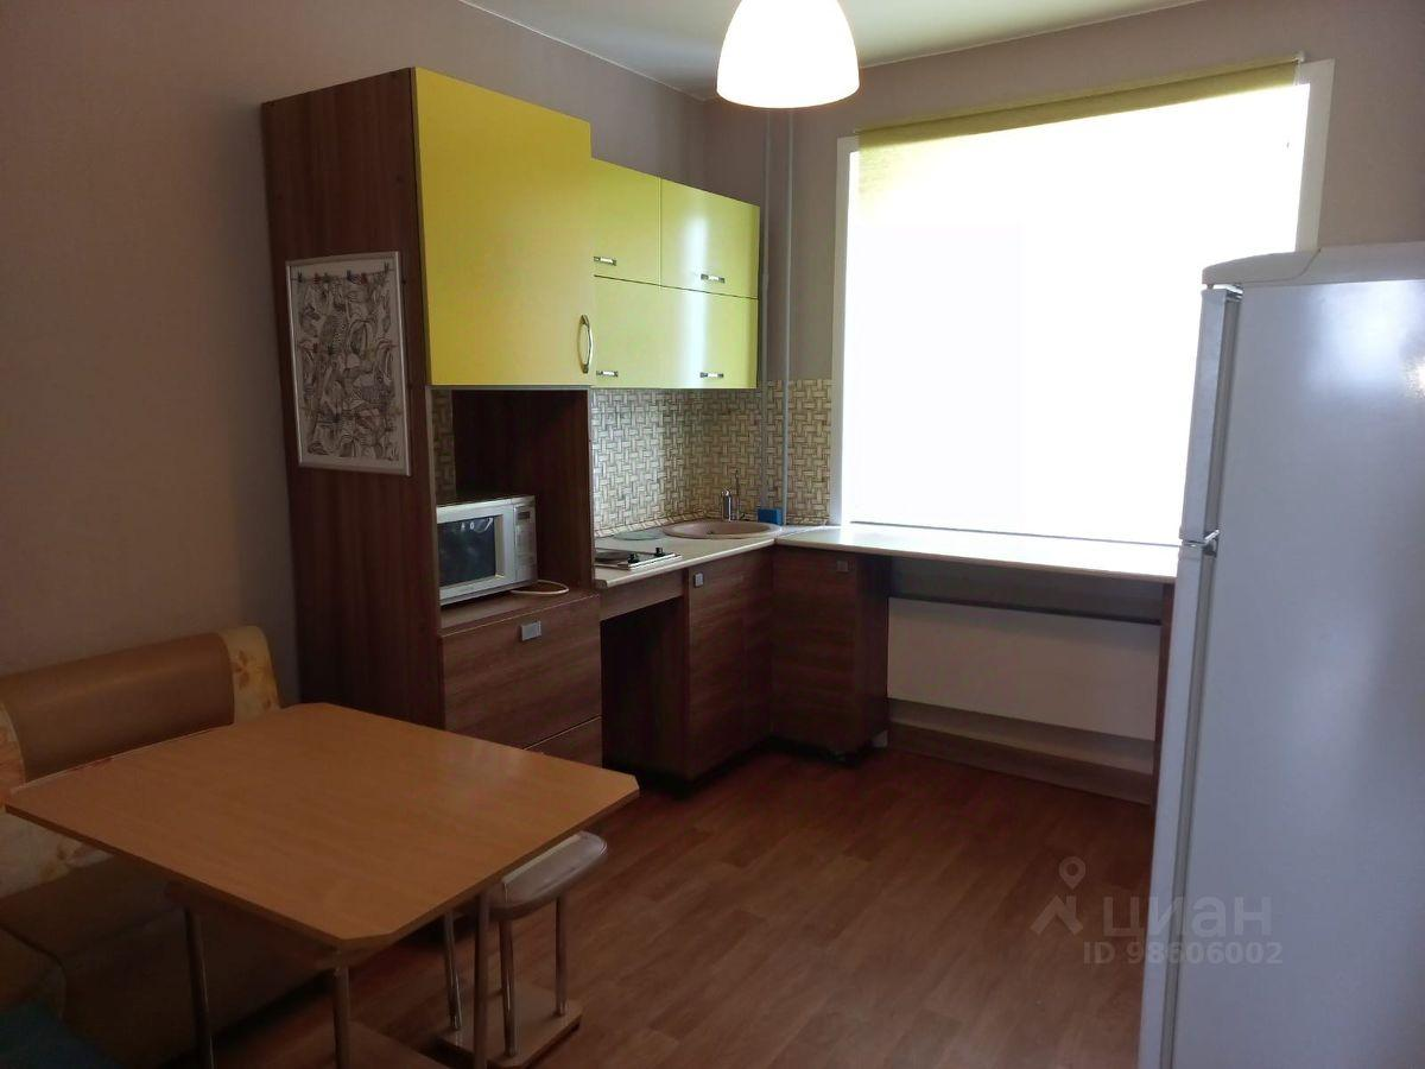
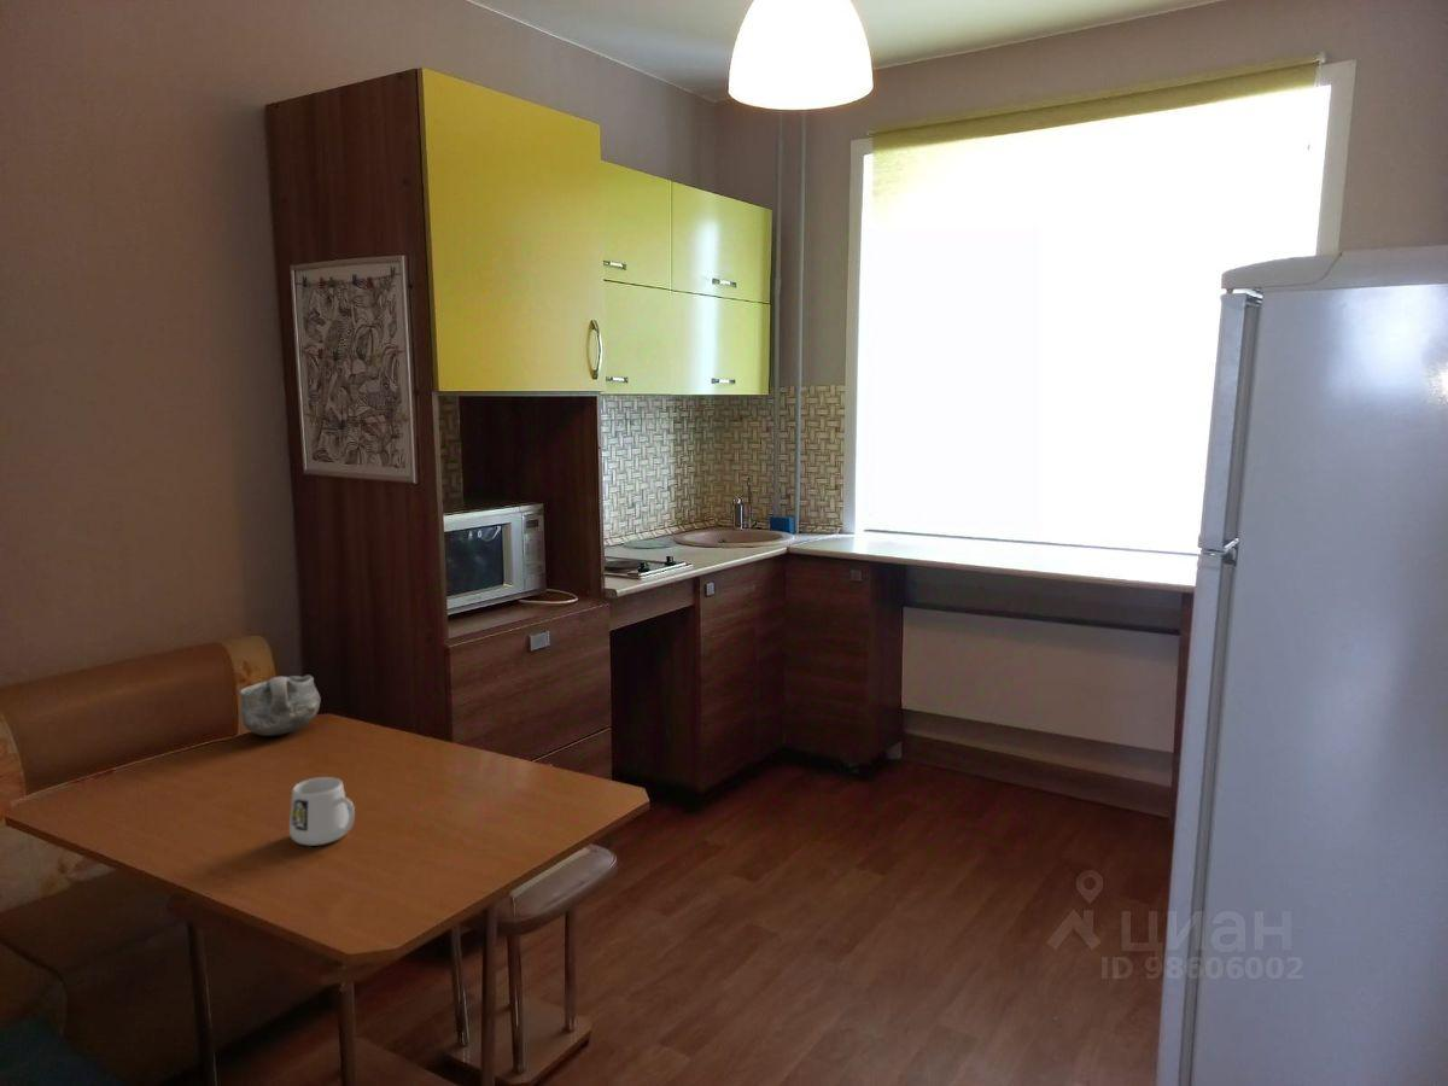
+ mug [288,776,356,847]
+ bowl [239,675,322,737]
